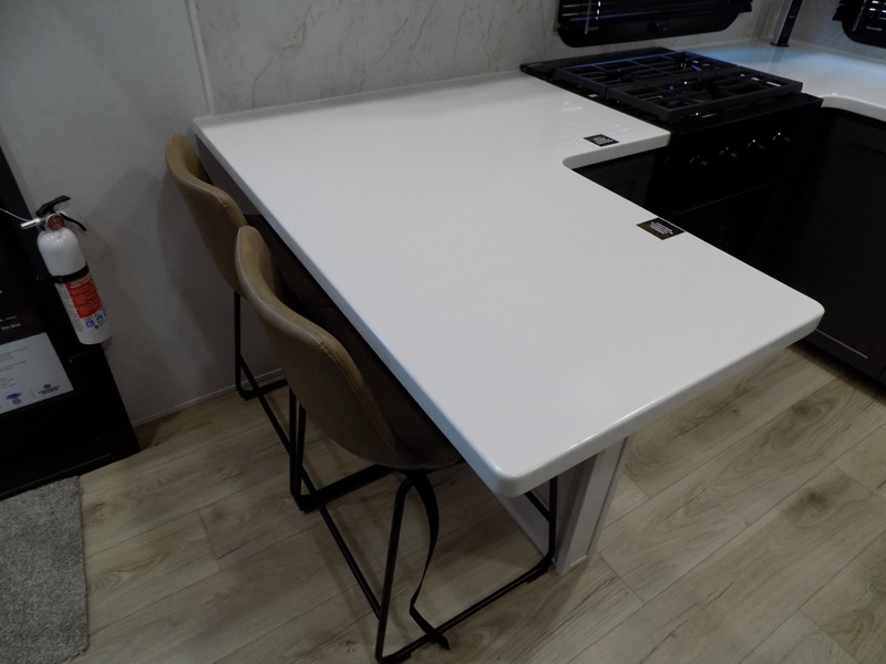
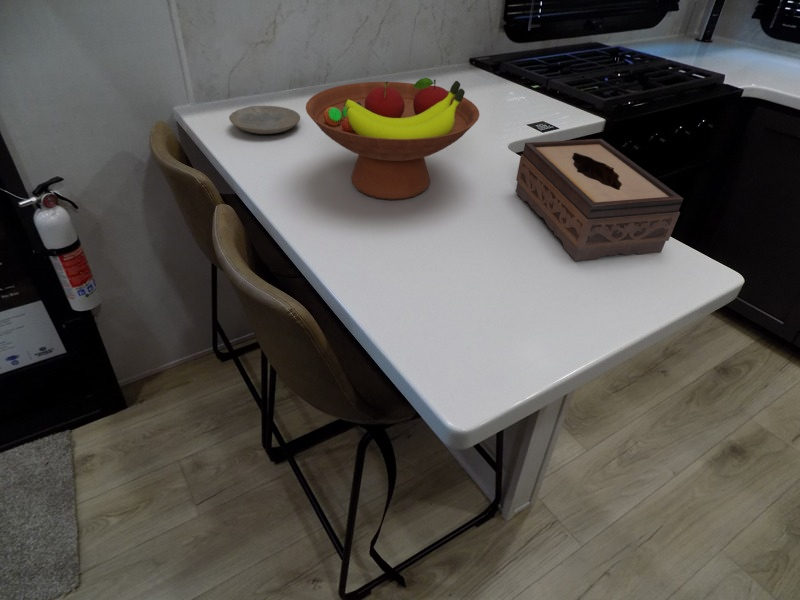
+ fruit bowl [305,77,480,201]
+ tissue box [515,138,684,262]
+ plate [228,105,301,135]
